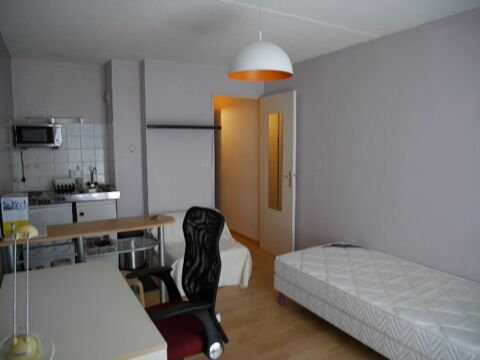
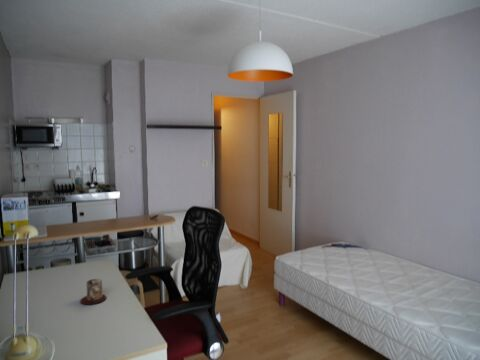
+ mug [79,278,107,306]
